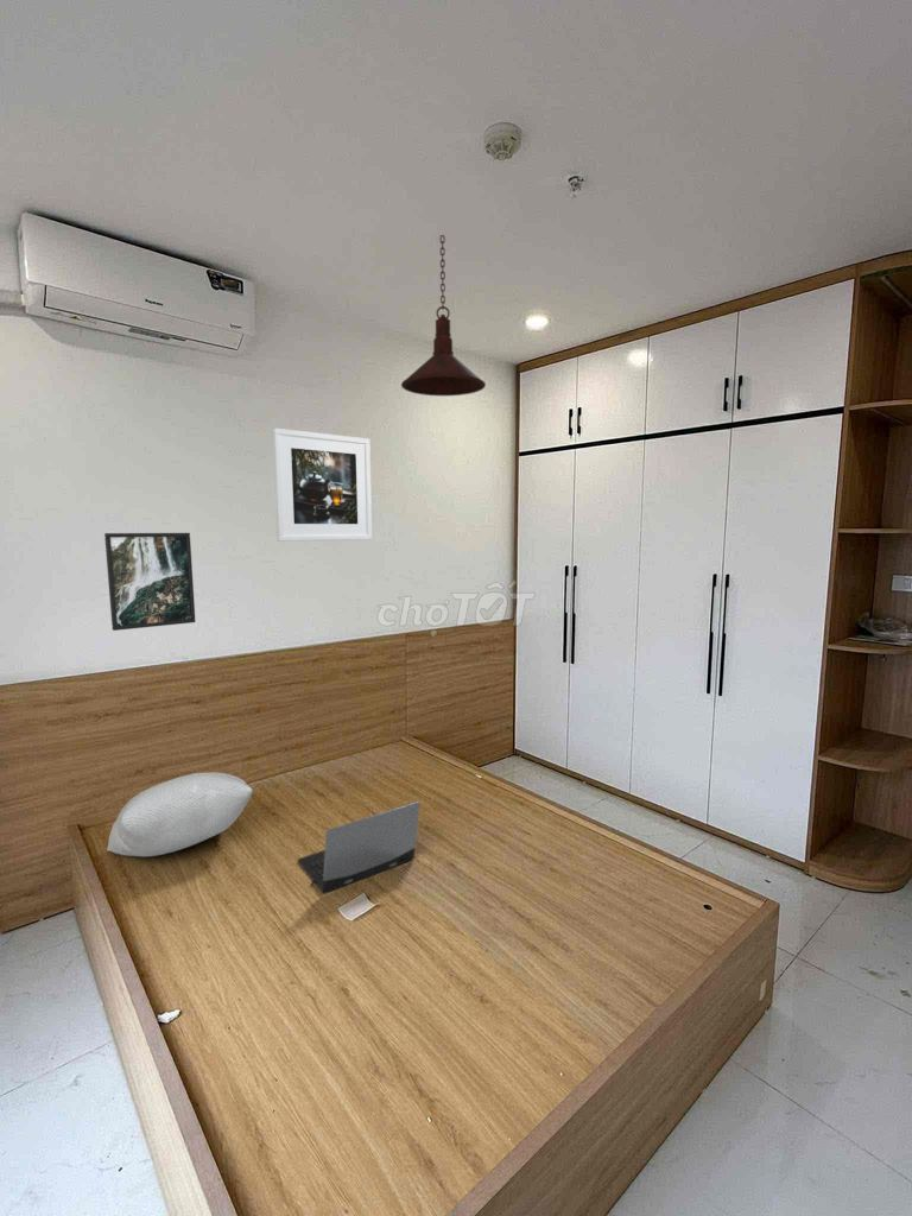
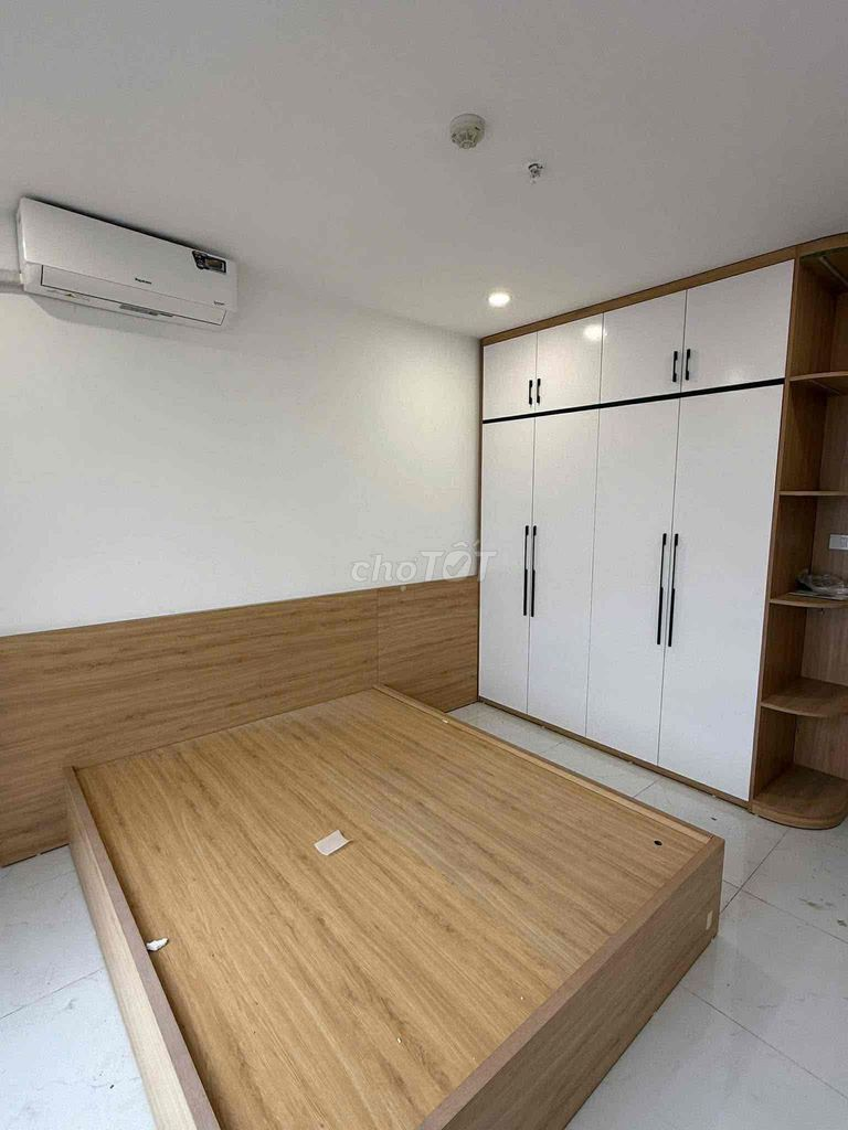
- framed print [103,532,196,632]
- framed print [271,428,373,543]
- pendant light [400,234,487,397]
- laptop computer [297,800,422,893]
- pillow [106,771,254,857]
